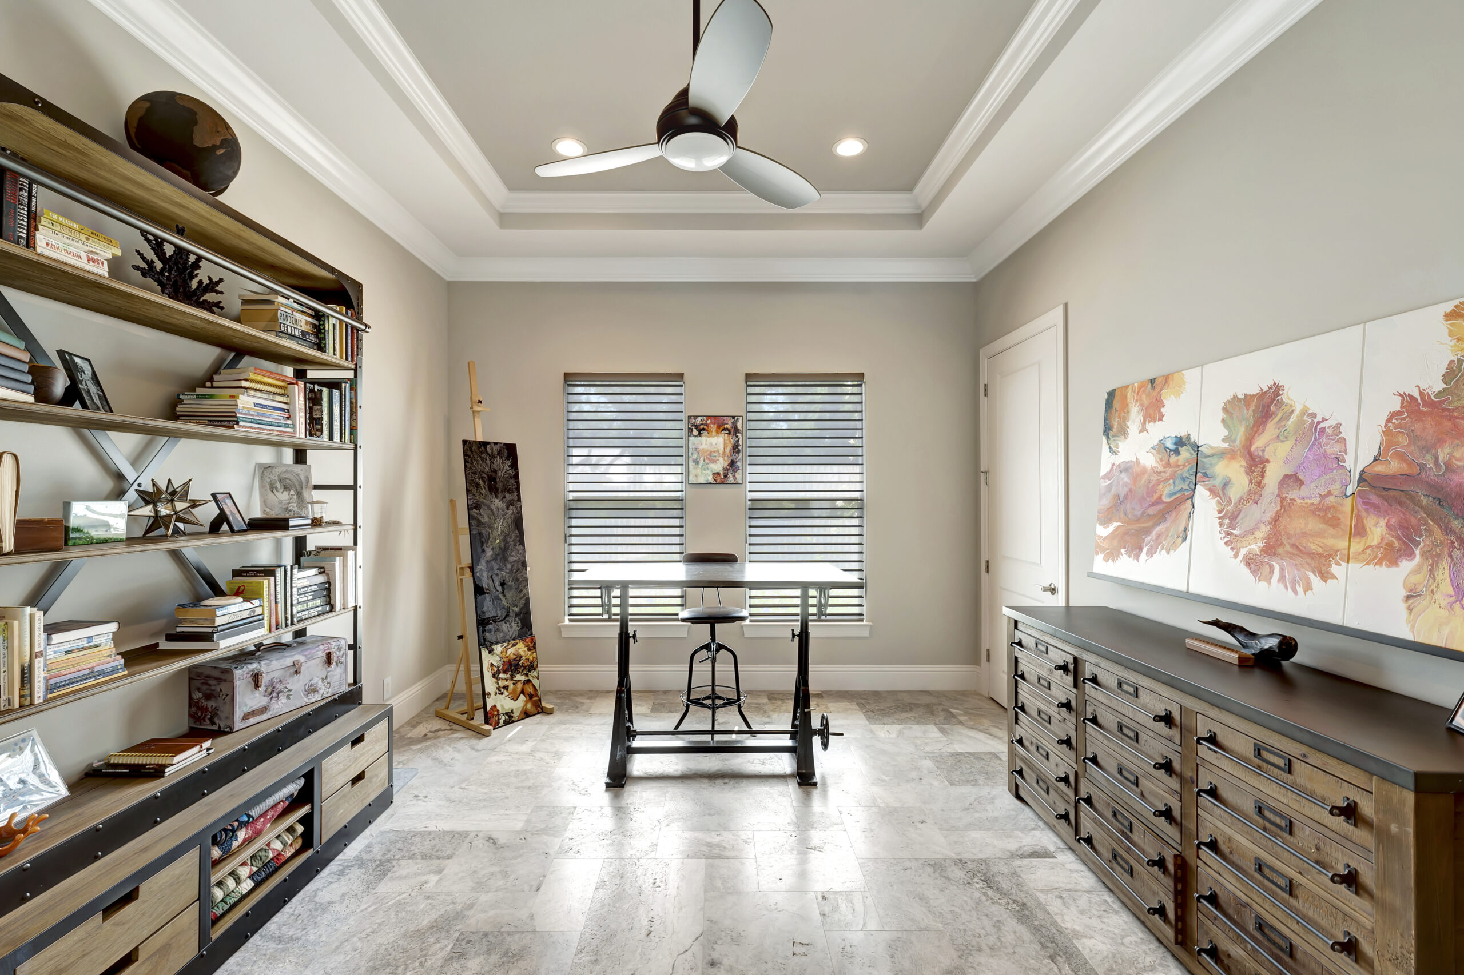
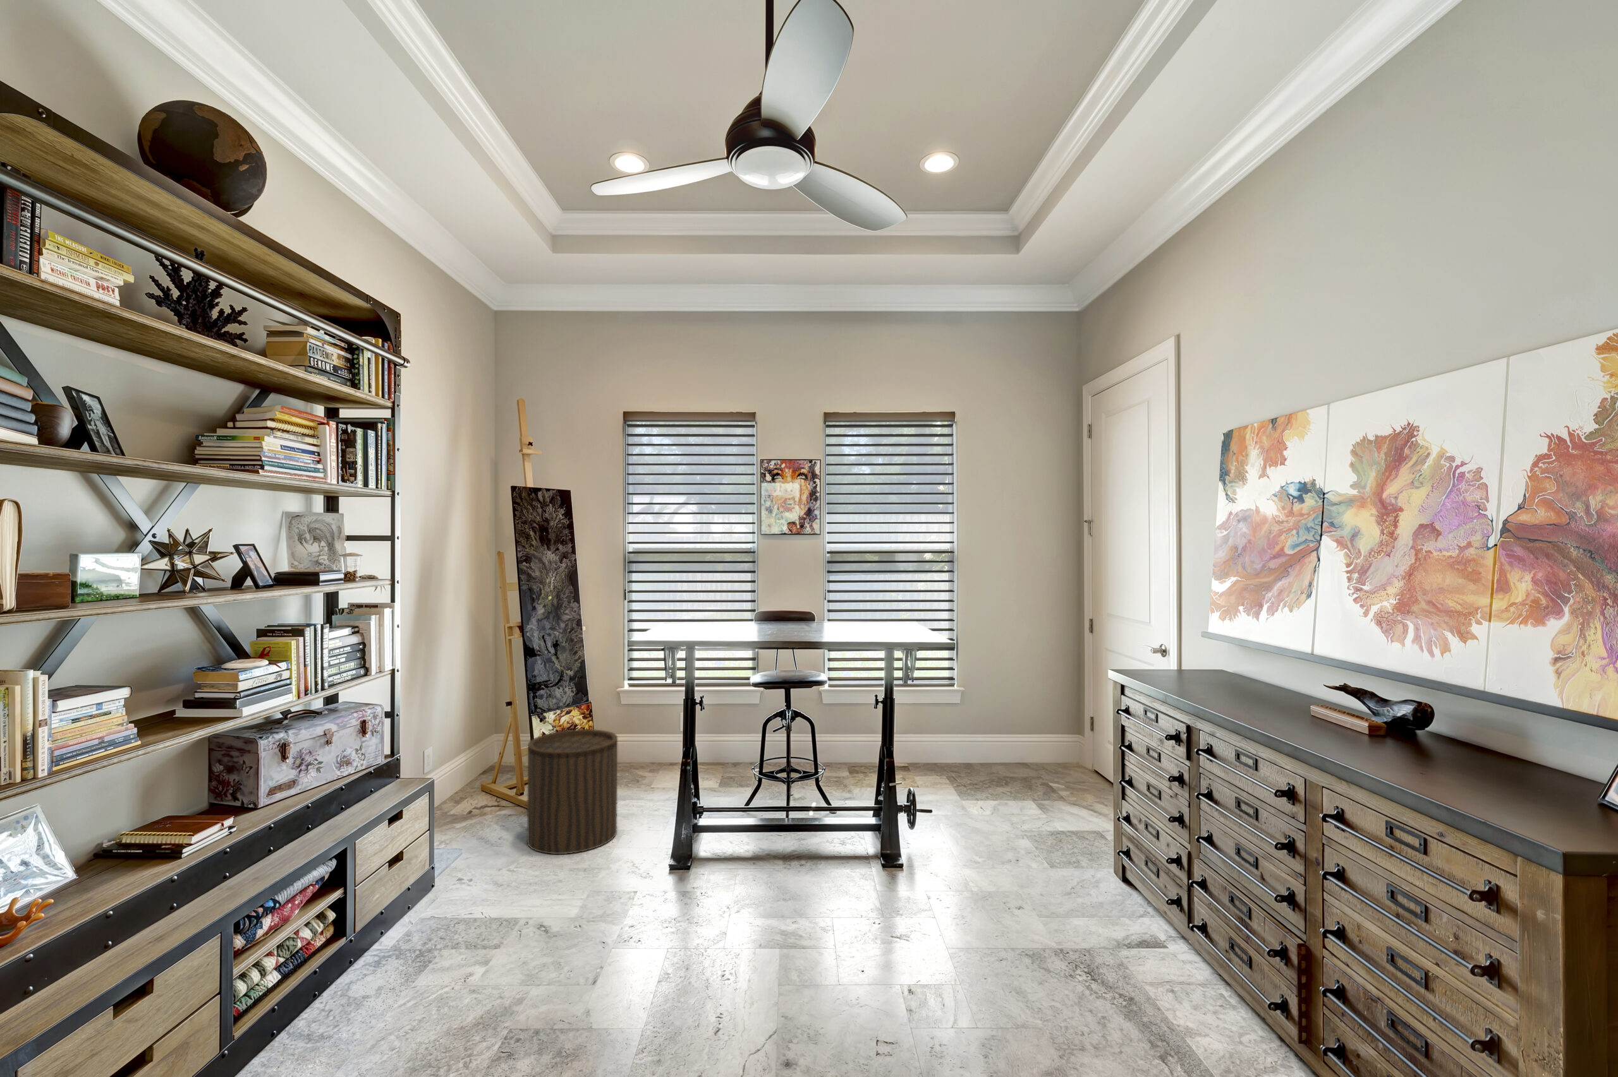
+ stool [527,728,618,855]
